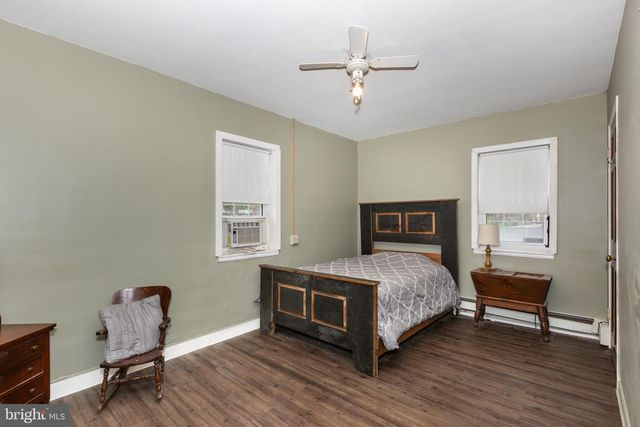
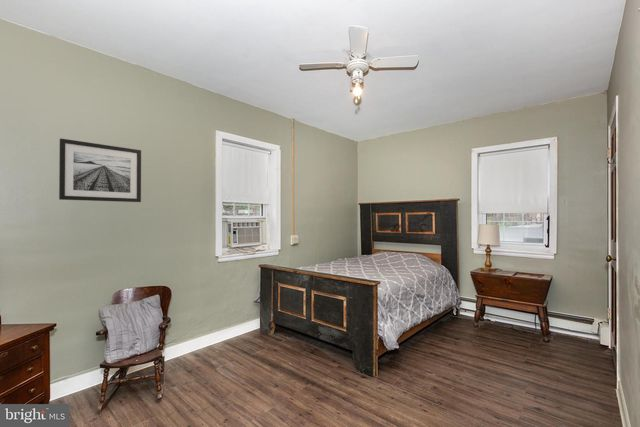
+ wall art [58,137,142,203]
